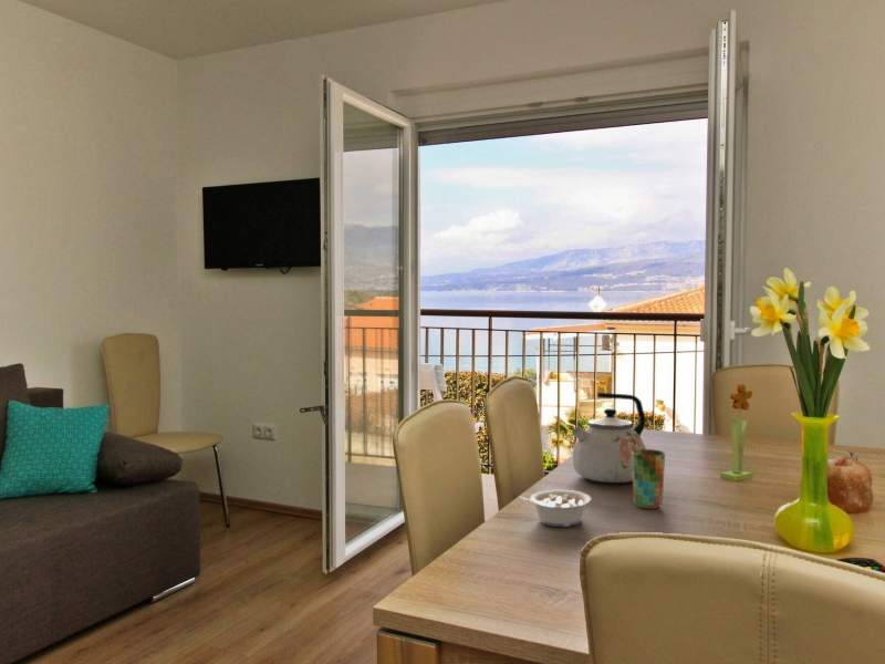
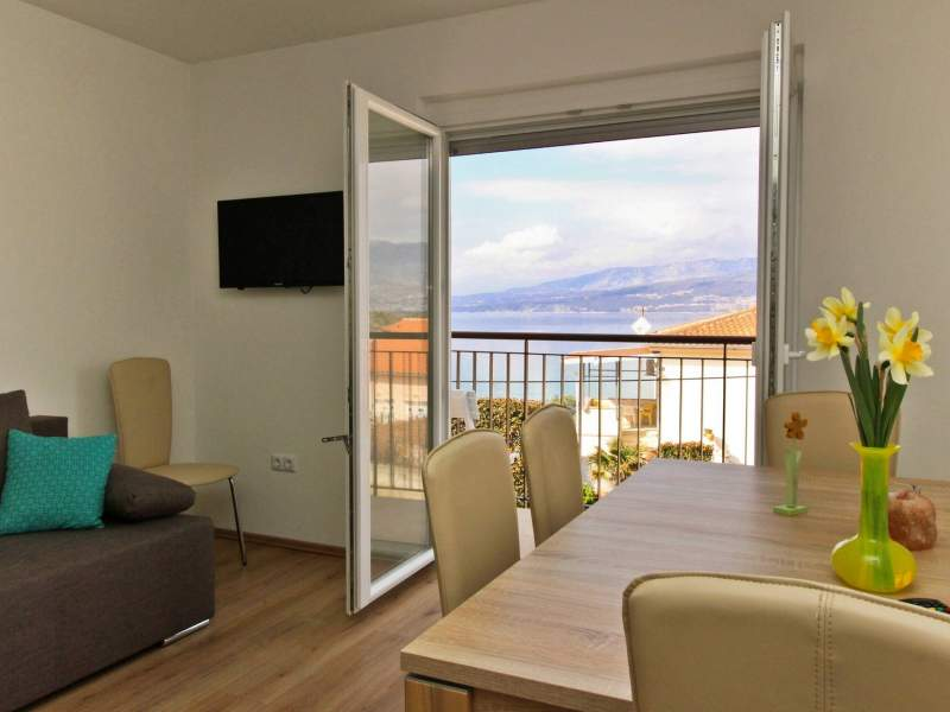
- legume [519,489,592,528]
- cup [632,448,666,510]
- kettle [572,392,647,484]
